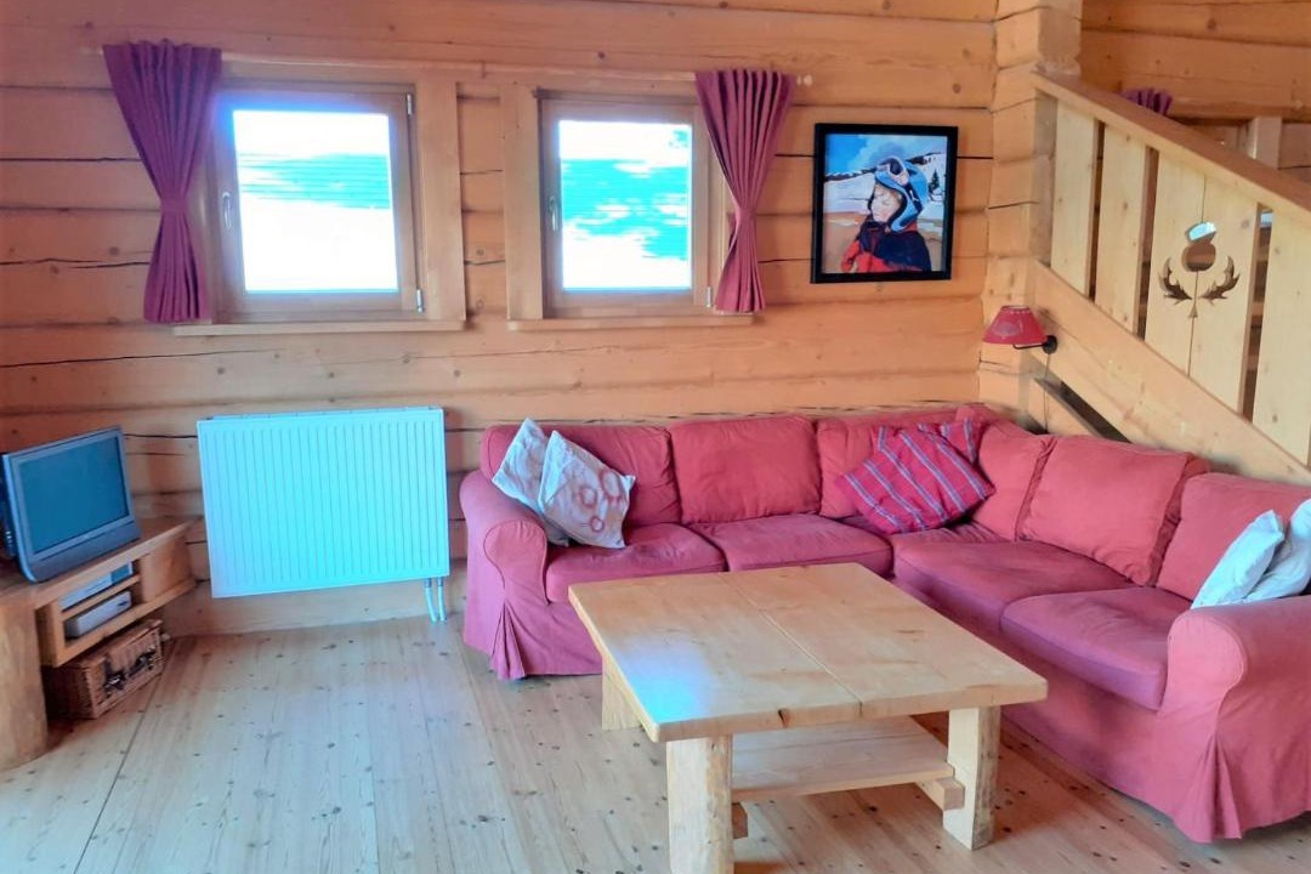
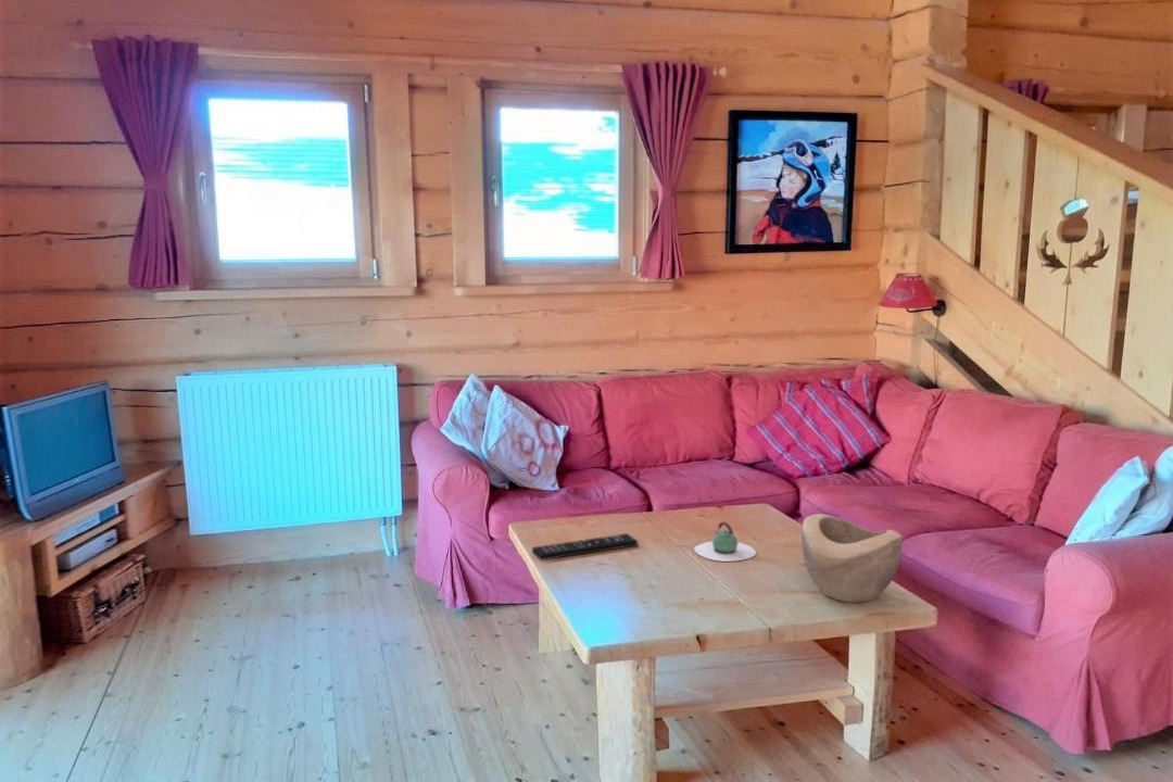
+ remote control [531,532,639,562]
+ teapot [693,520,757,563]
+ decorative bowl [800,513,904,604]
